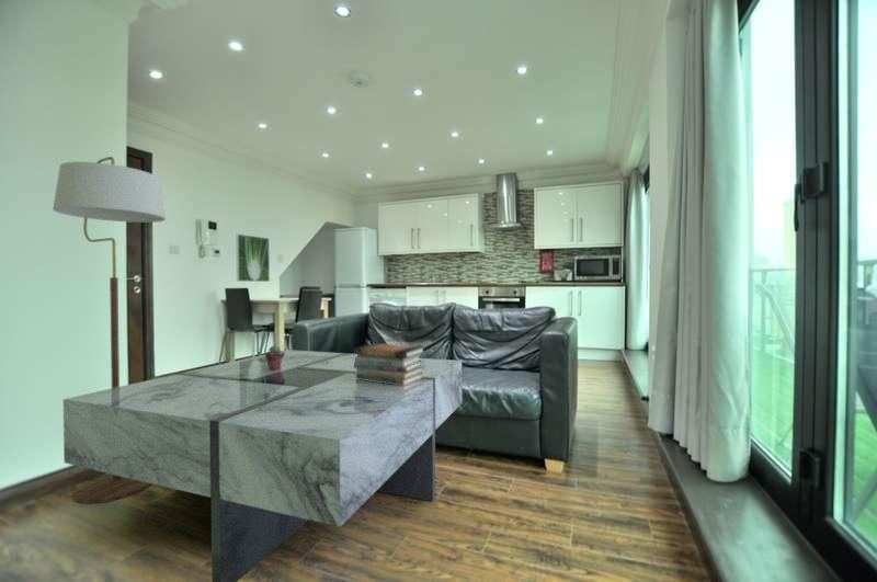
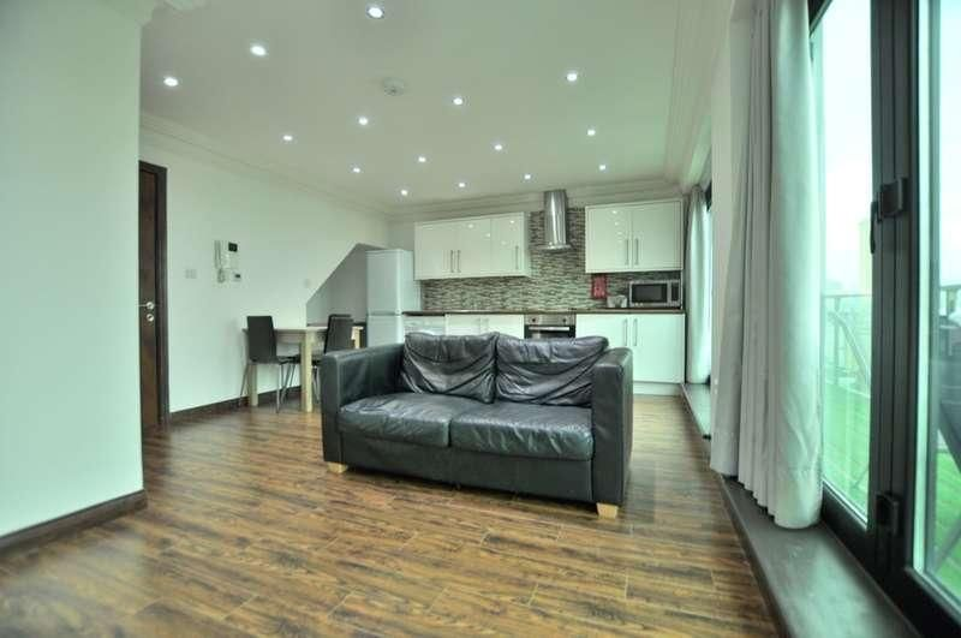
- floor lamp [52,156,167,505]
- potted succulent [264,344,285,370]
- book stack [353,342,426,386]
- coffee table [62,349,463,582]
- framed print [235,233,271,283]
